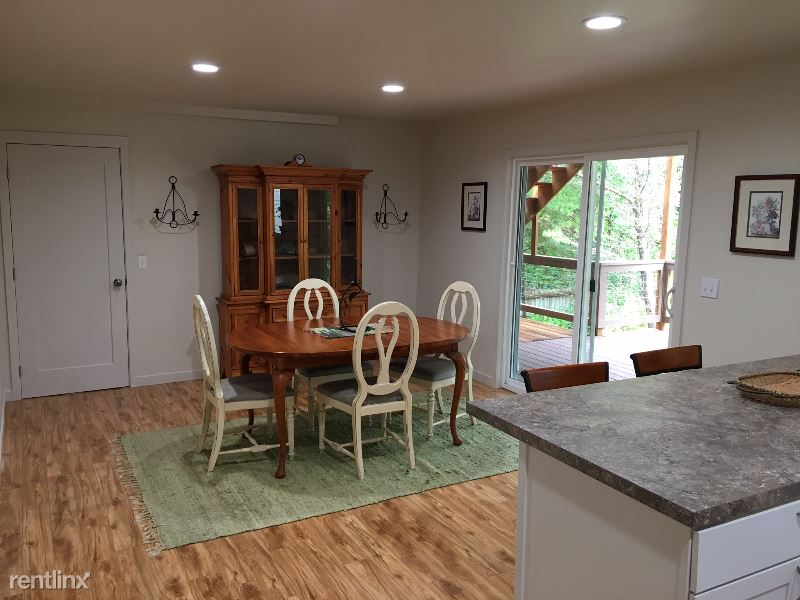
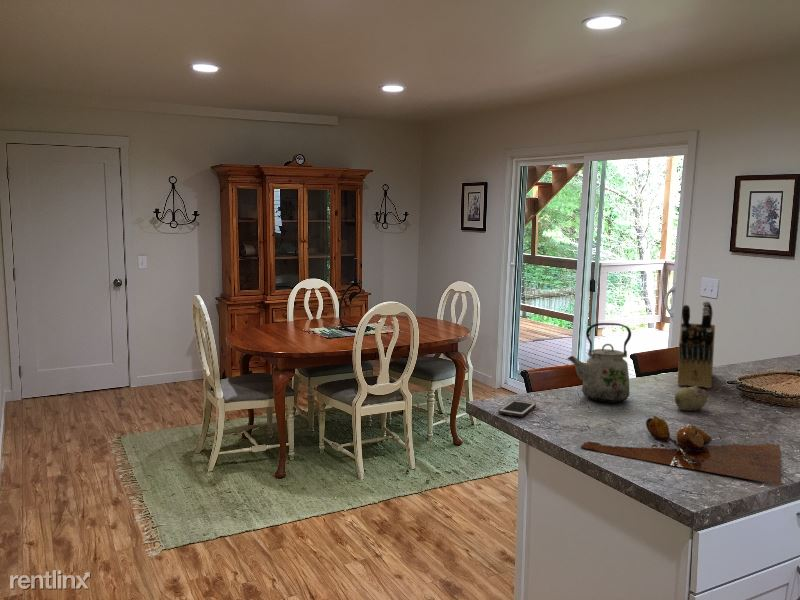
+ cell phone [497,399,537,418]
+ kettle [566,322,632,403]
+ knife block [677,300,716,389]
+ cutting board [580,415,782,486]
+ fruit [674,386,708,412]
